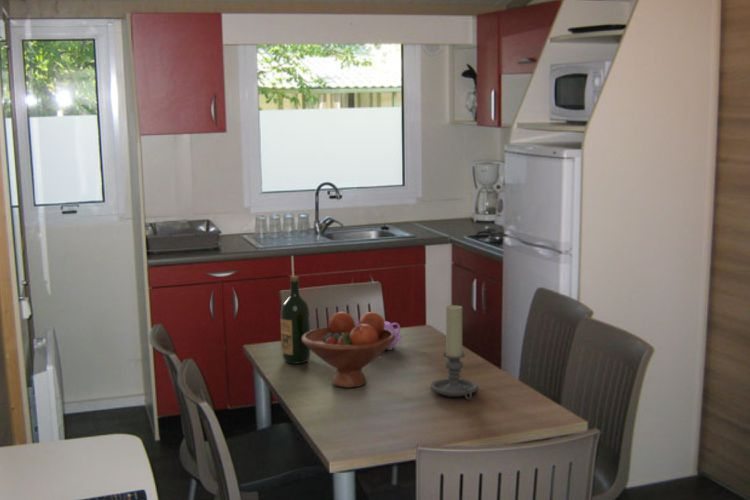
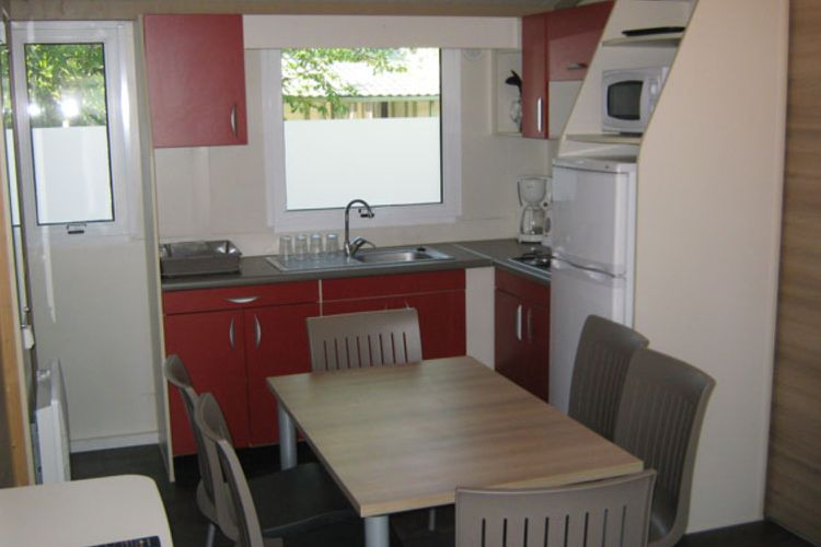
- teapot [354,320,403,351]
- wine bottle [280,275,311,364]
- candle holder [429,304,479,401]
- fruit bowl [302,311,395,389]
